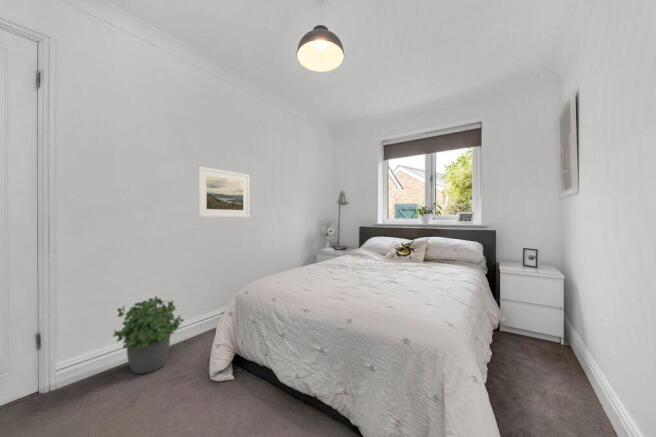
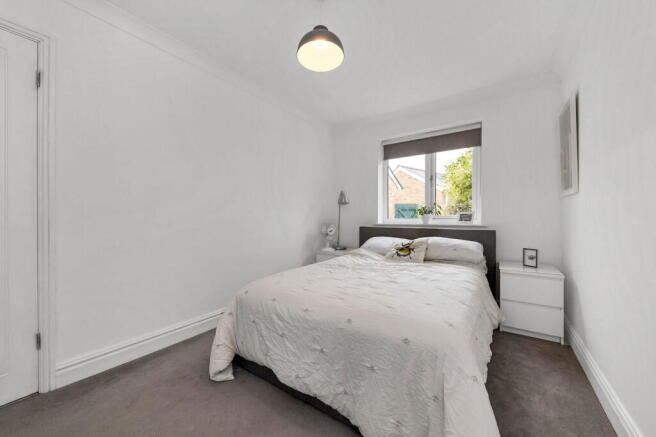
- potted plant [112,295,185,375]
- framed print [197,165,250,218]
